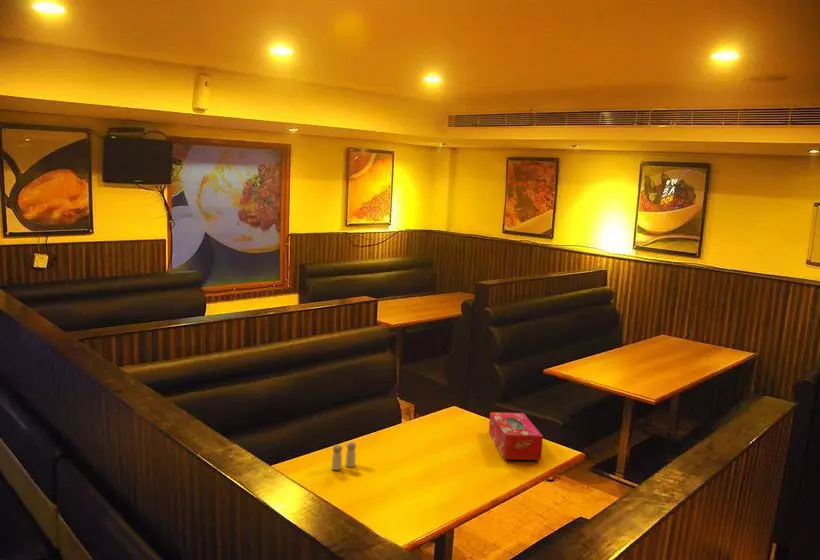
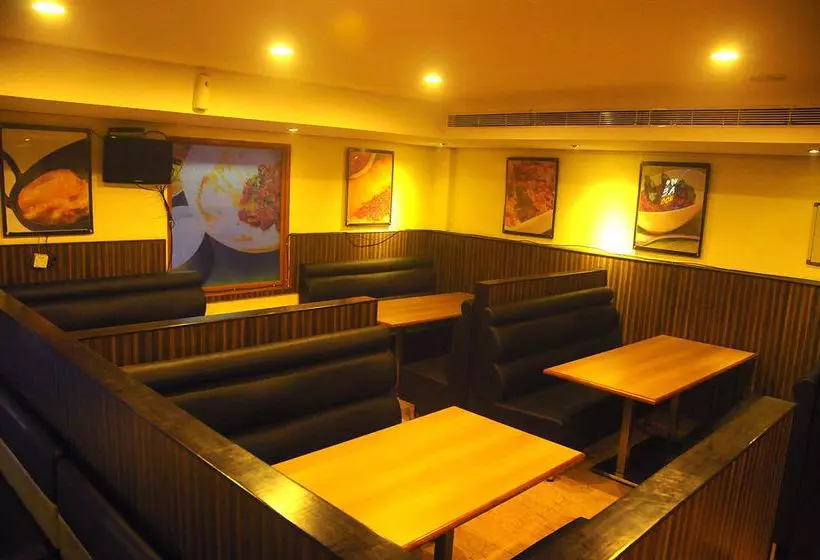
- tissue box [488,411,544,461]
- salt and pepper shaker [331,441,357,471]
